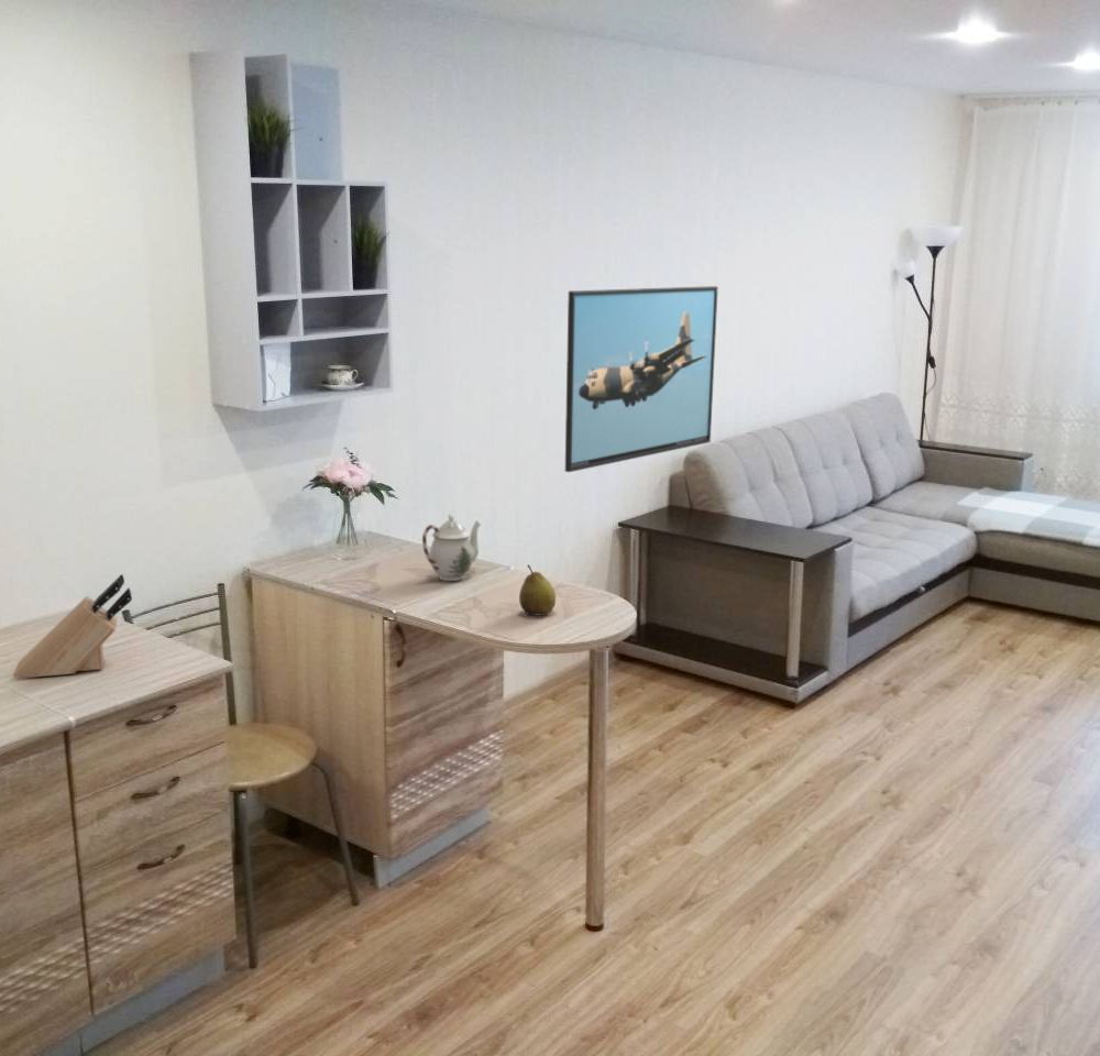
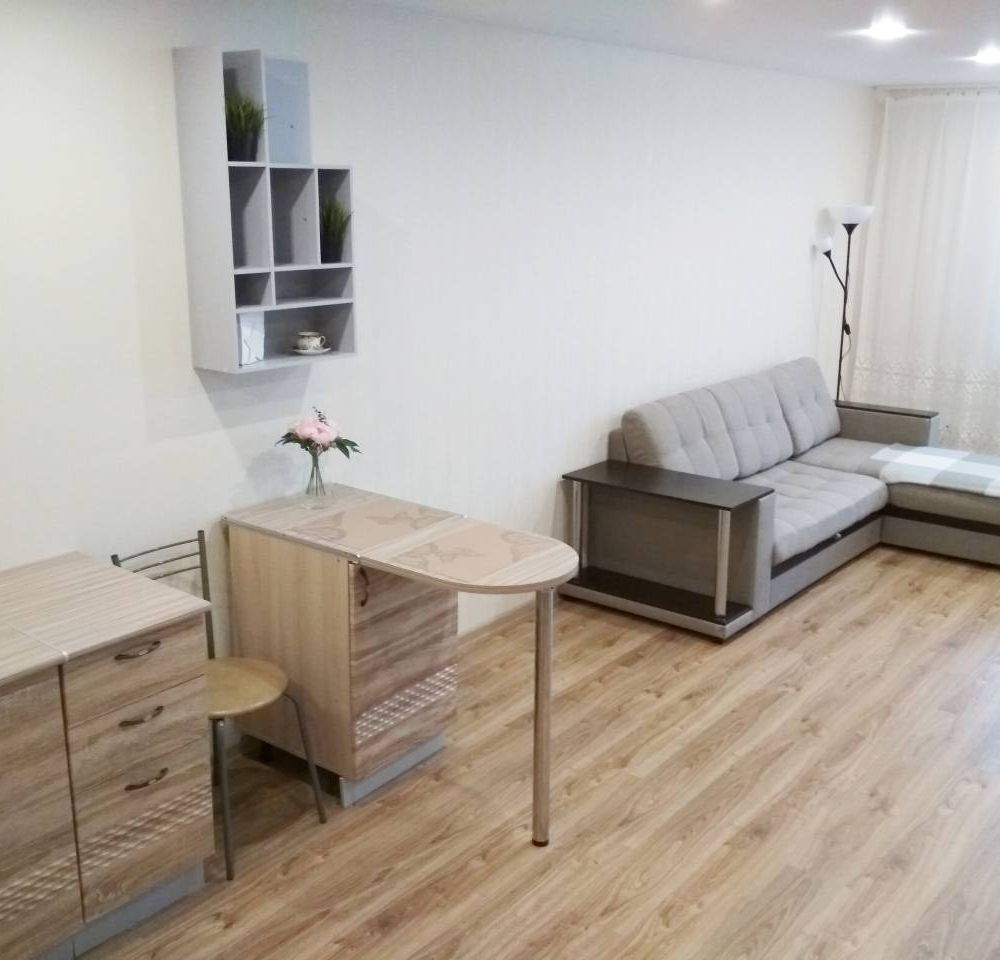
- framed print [564,285,719,473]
- fruit [518,563,557,616]
- knife block [12,573,133,680]
- teapot [421,514,482,582]
